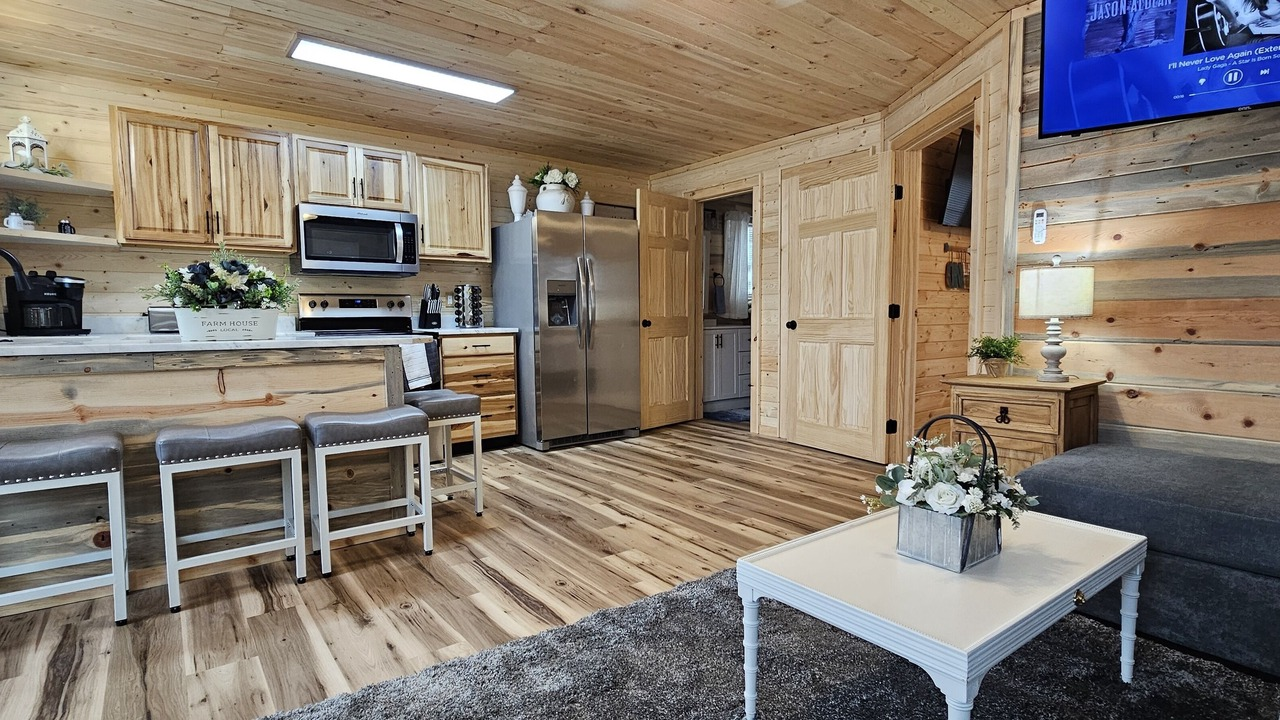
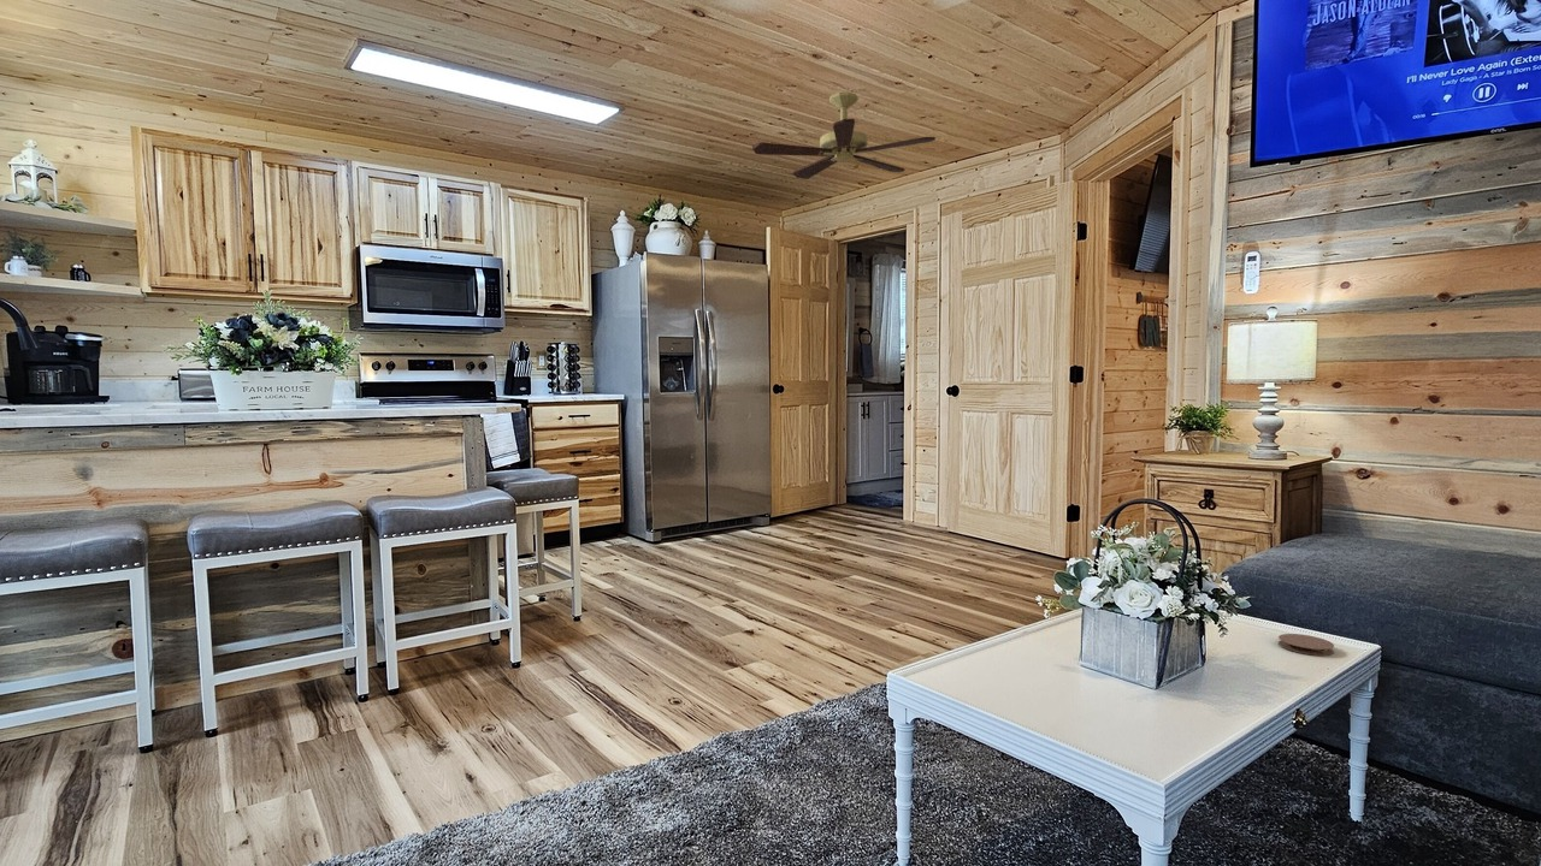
+ coaster [1277,633,1335,657]
+ ceiling fan [751,91,937,180]
